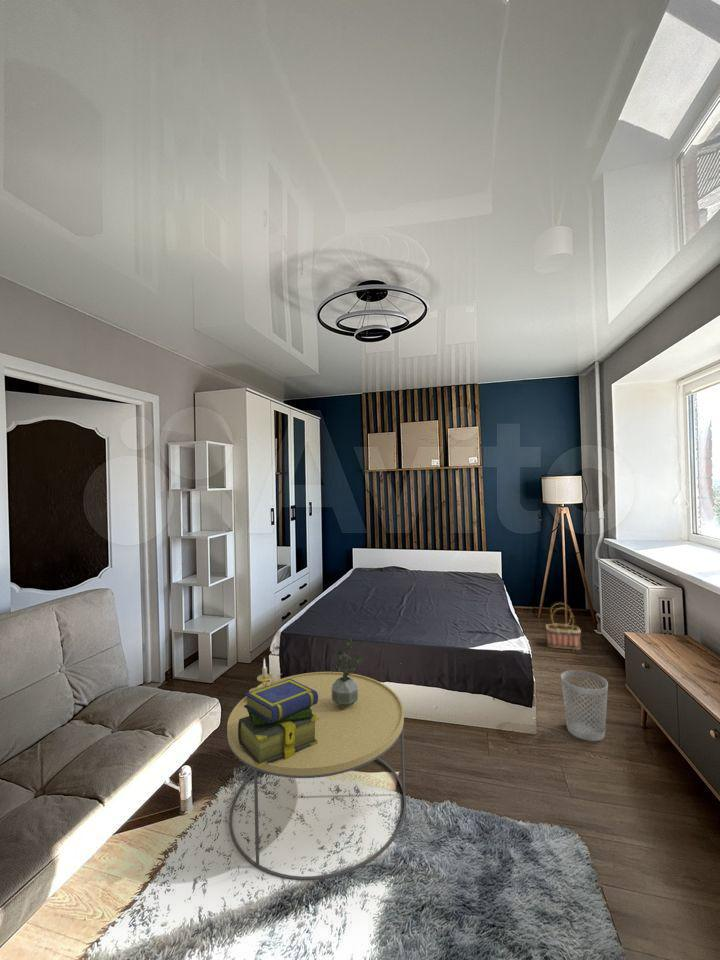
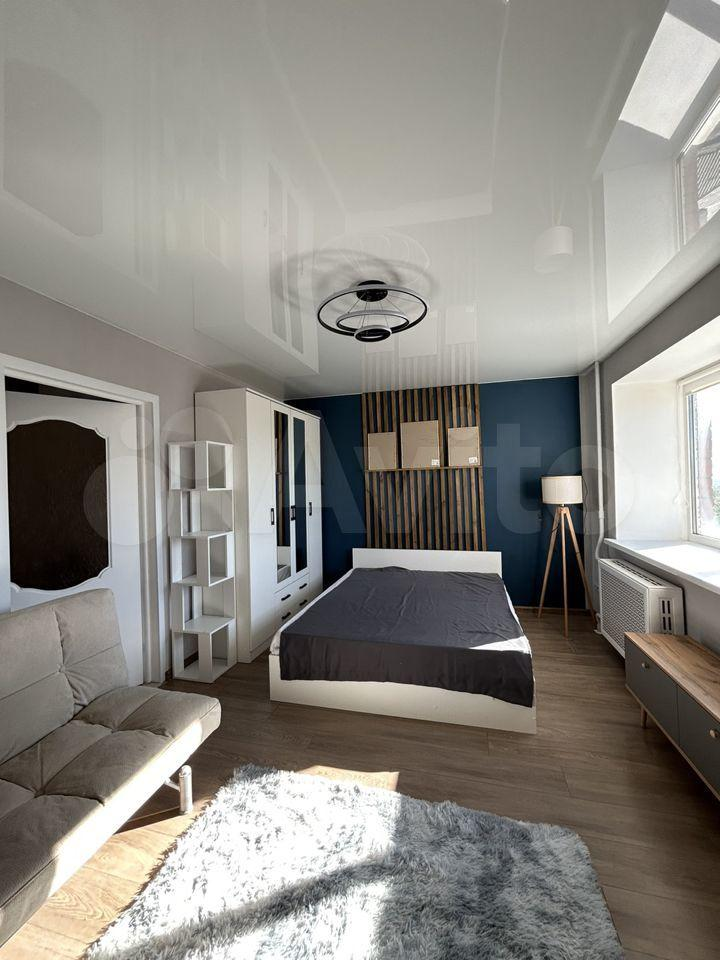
- potted plant [332,637,363,709]
- basket [545,602,582,650]
- stack of books [238,679,318,767]
- coffee table [226,671,407,881]
- wastebasket [560,669,609,742]
- candle holder [248,657,282,693]
